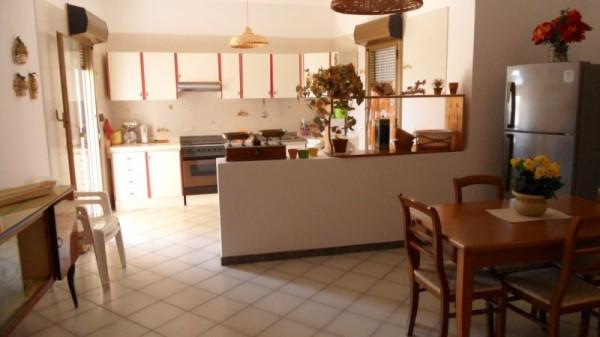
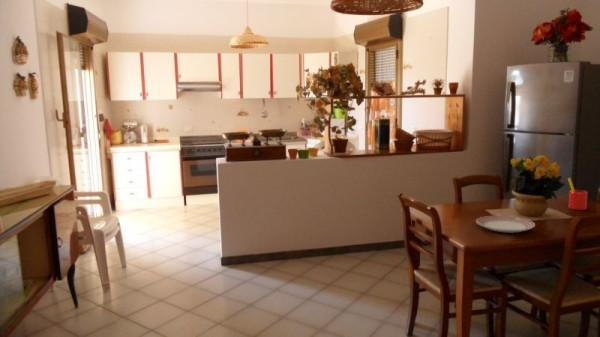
+ straw [567,177,588,211]
+ dinner plate [475,215,536,234]
